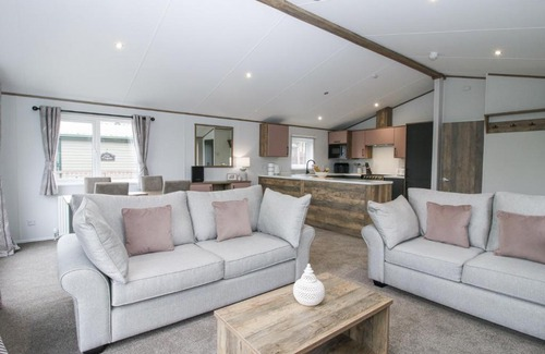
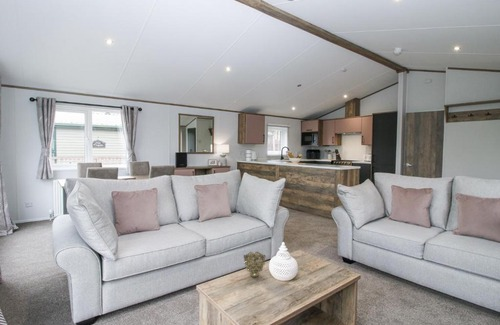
+ decorative bowl [243,251,266,278]
